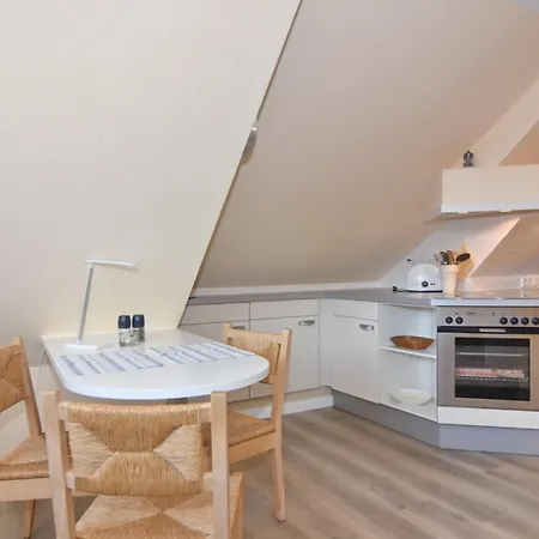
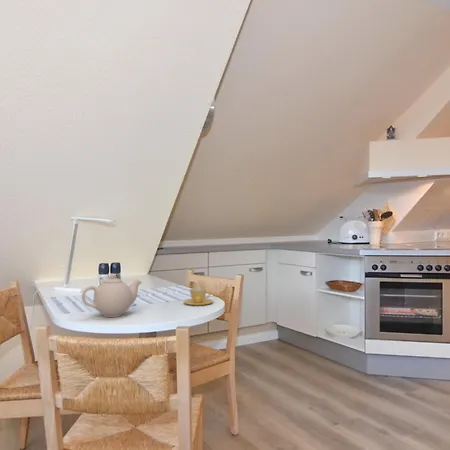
+ teapot [81,273,143,318]
+ cup [183,287,214,306]
